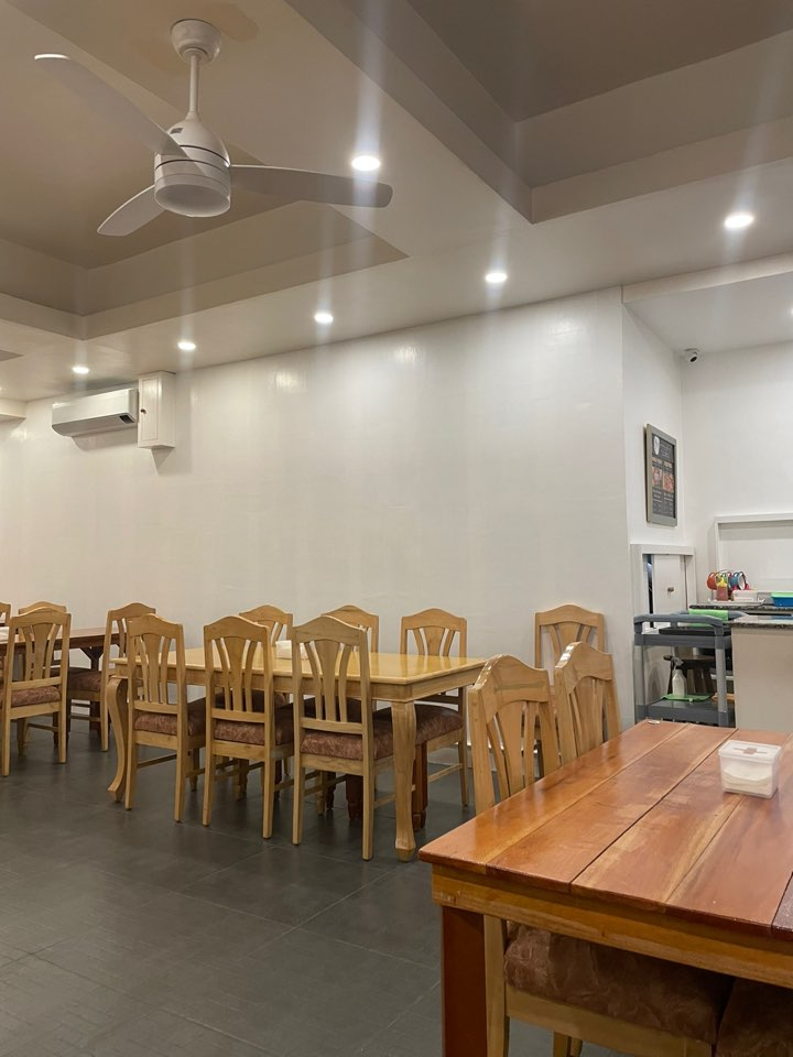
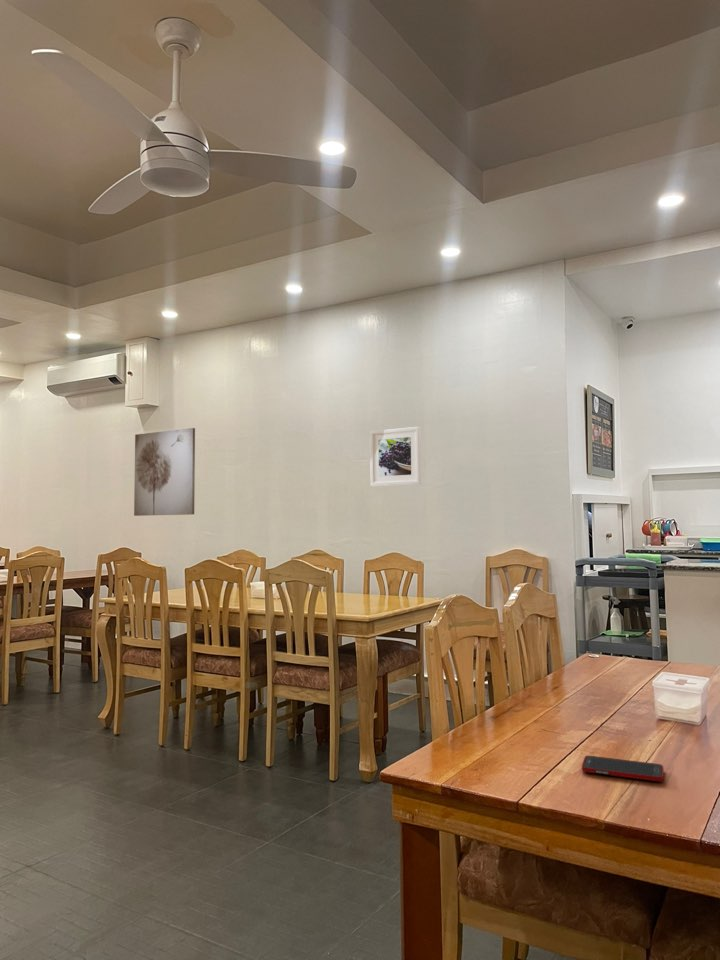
+ wall art [133,427,196,517]
+ cell phone [581,755,665,782]
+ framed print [369,426,422,487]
